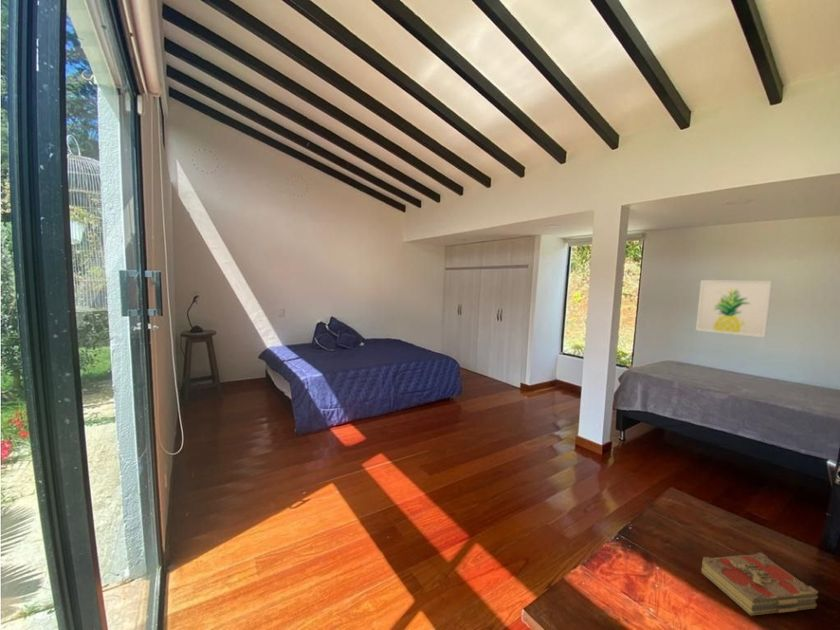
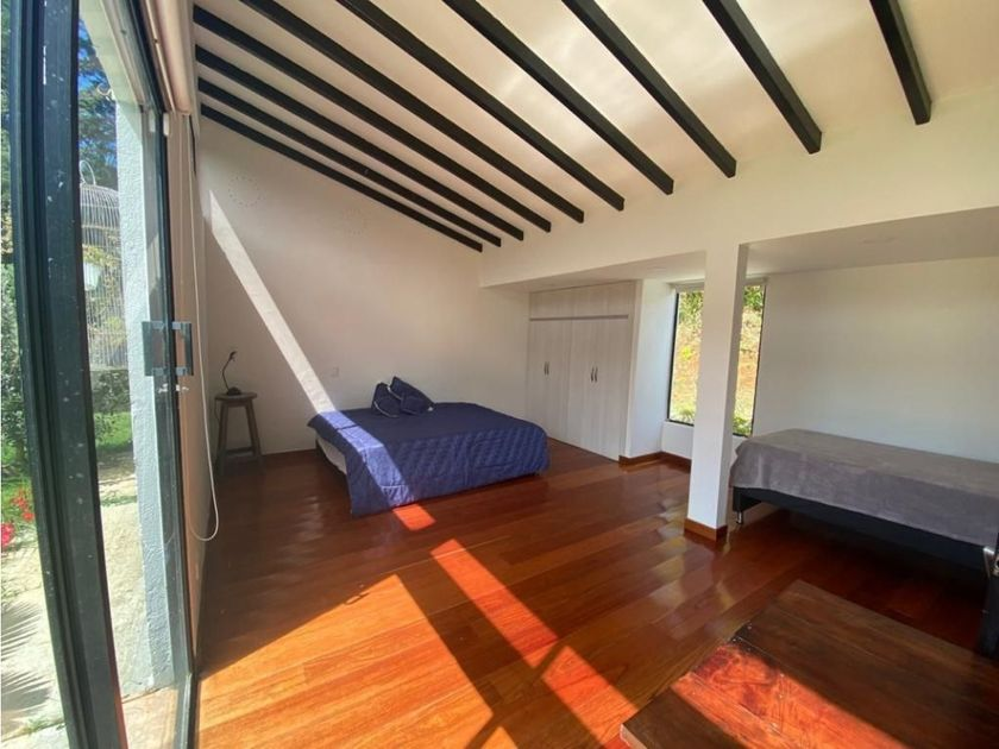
- book [701,552,819,616]
- wall art [695,279,773,338]
